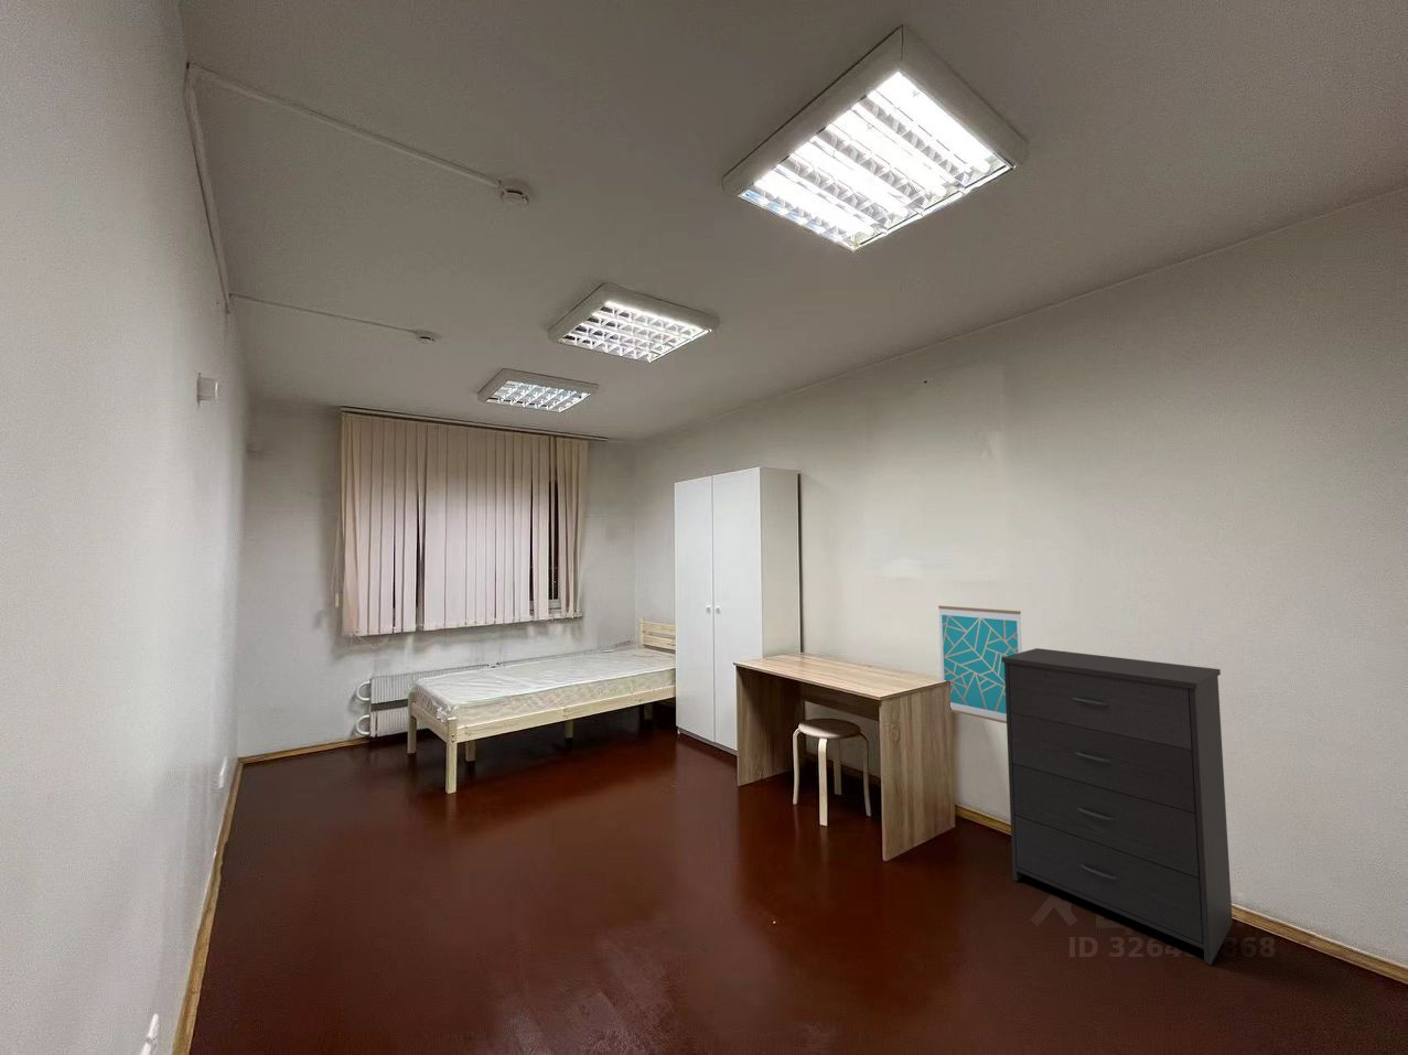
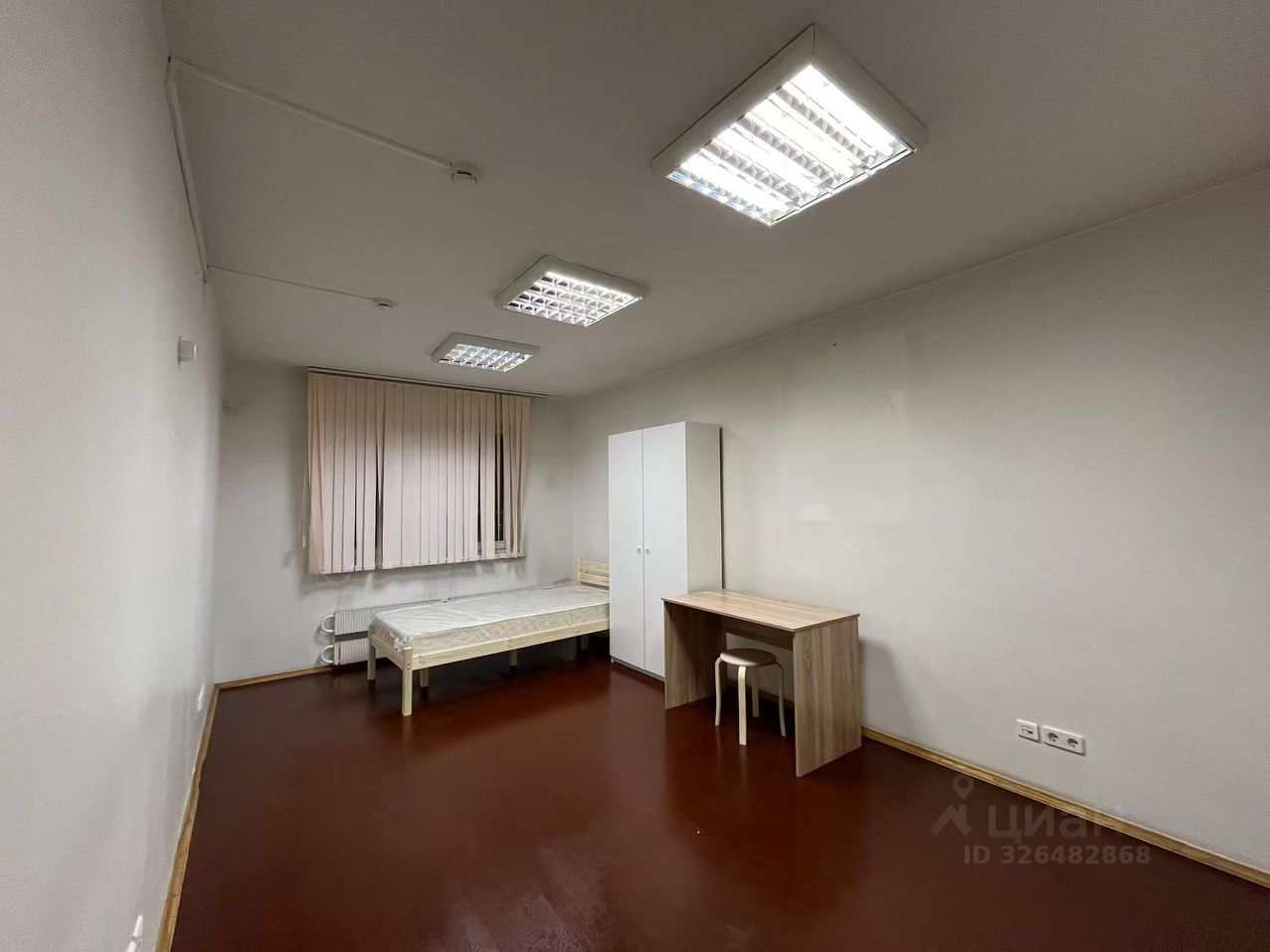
- dresser [1001,647,1234,965]
- wall art [937,605,1023,725]
